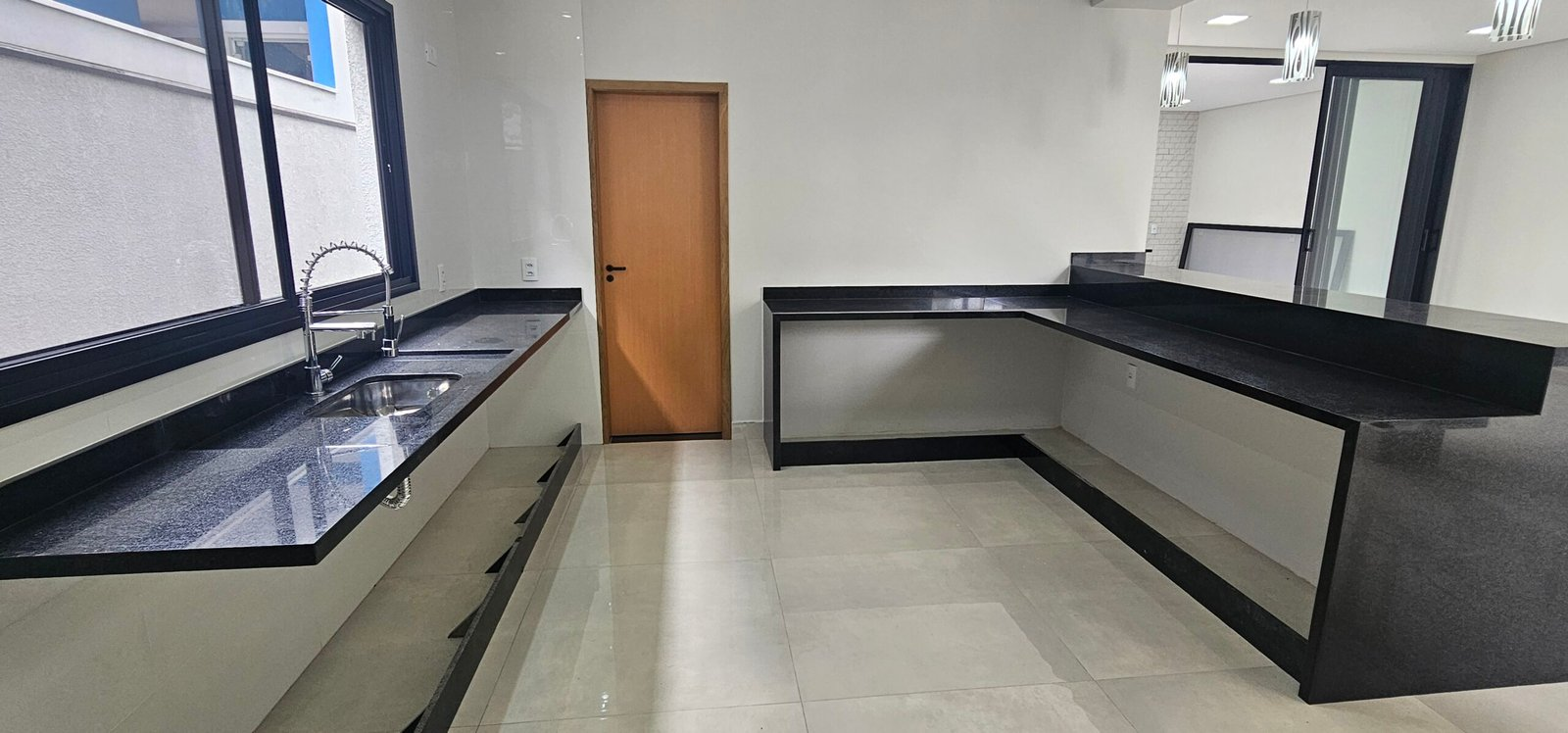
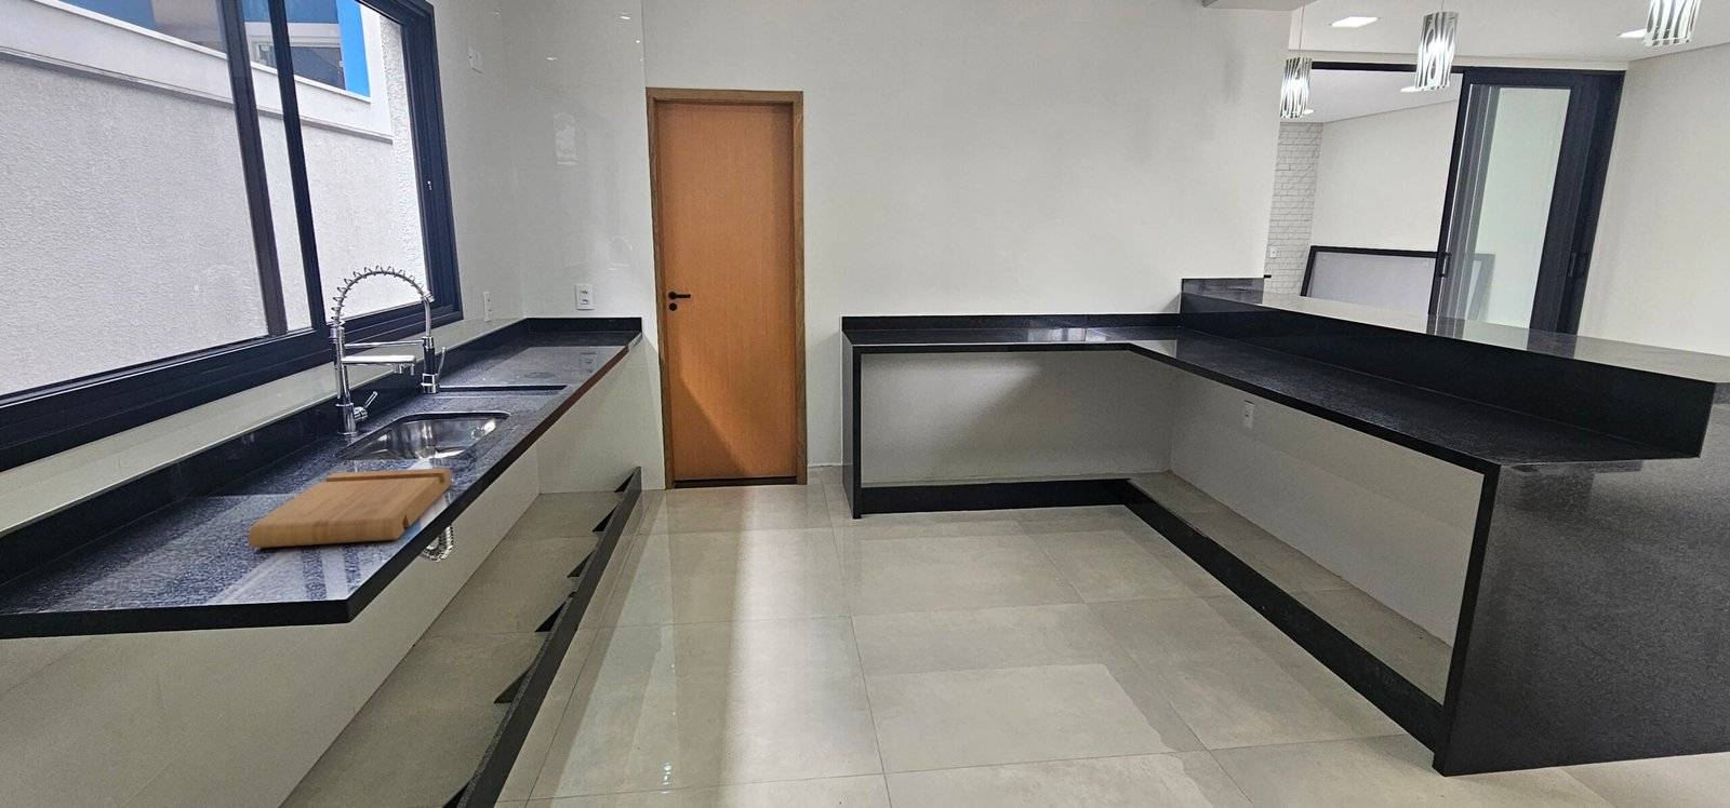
+ cutting board [247,466,452,549]
